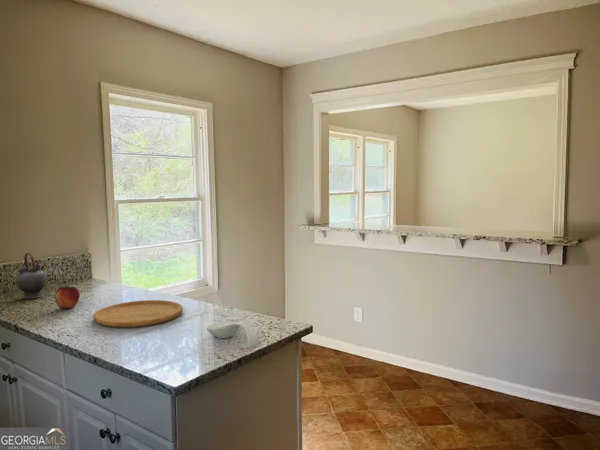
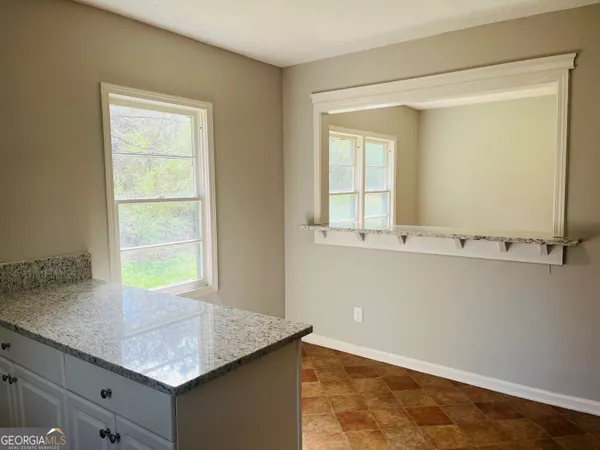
- fruit [54,284,81,310]
- teapot [15,252,48,299]
- cutting board [92,299,184,328]
- spoon rest [206,320,260,349]
